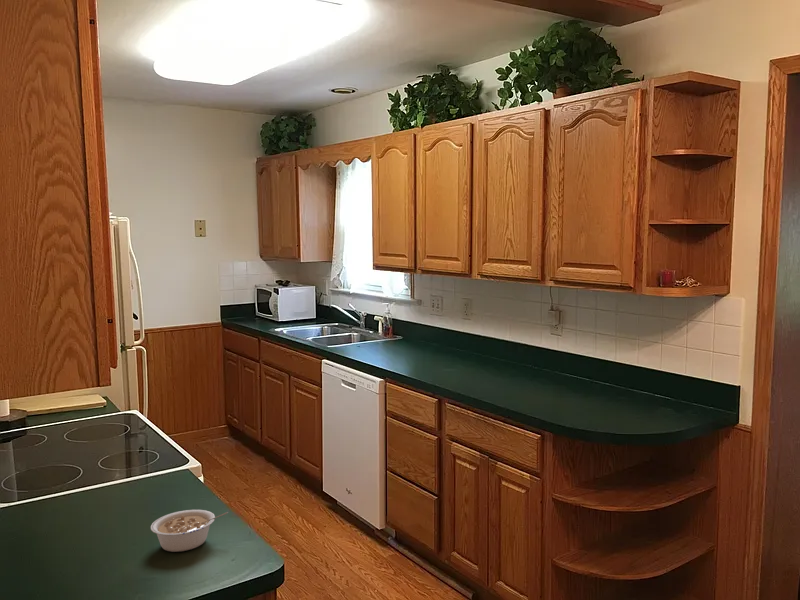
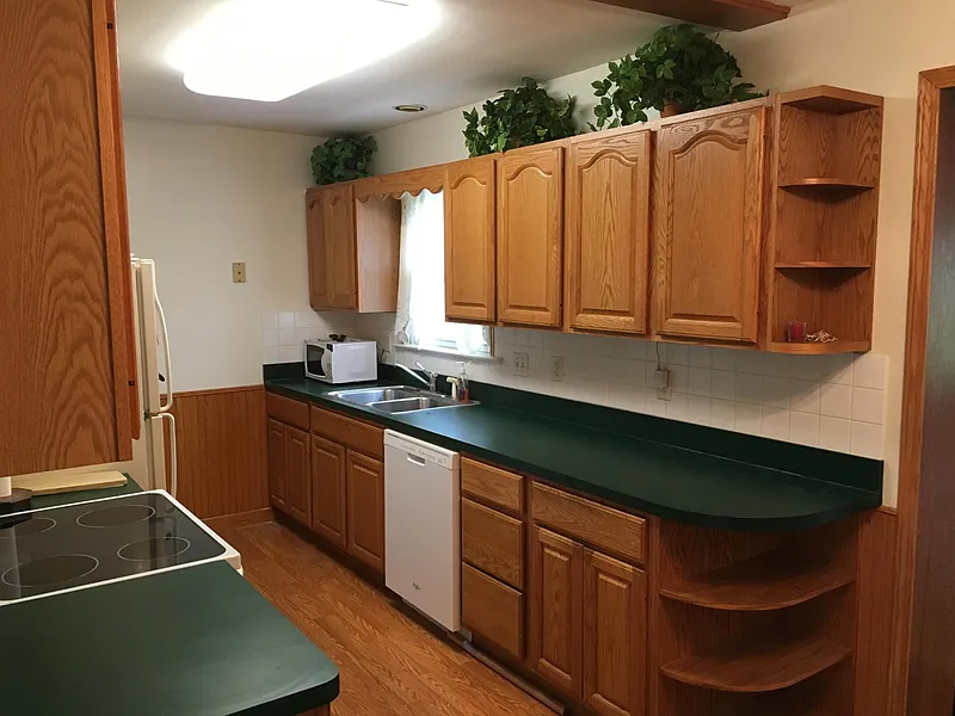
- legume [150,509,229,553]
